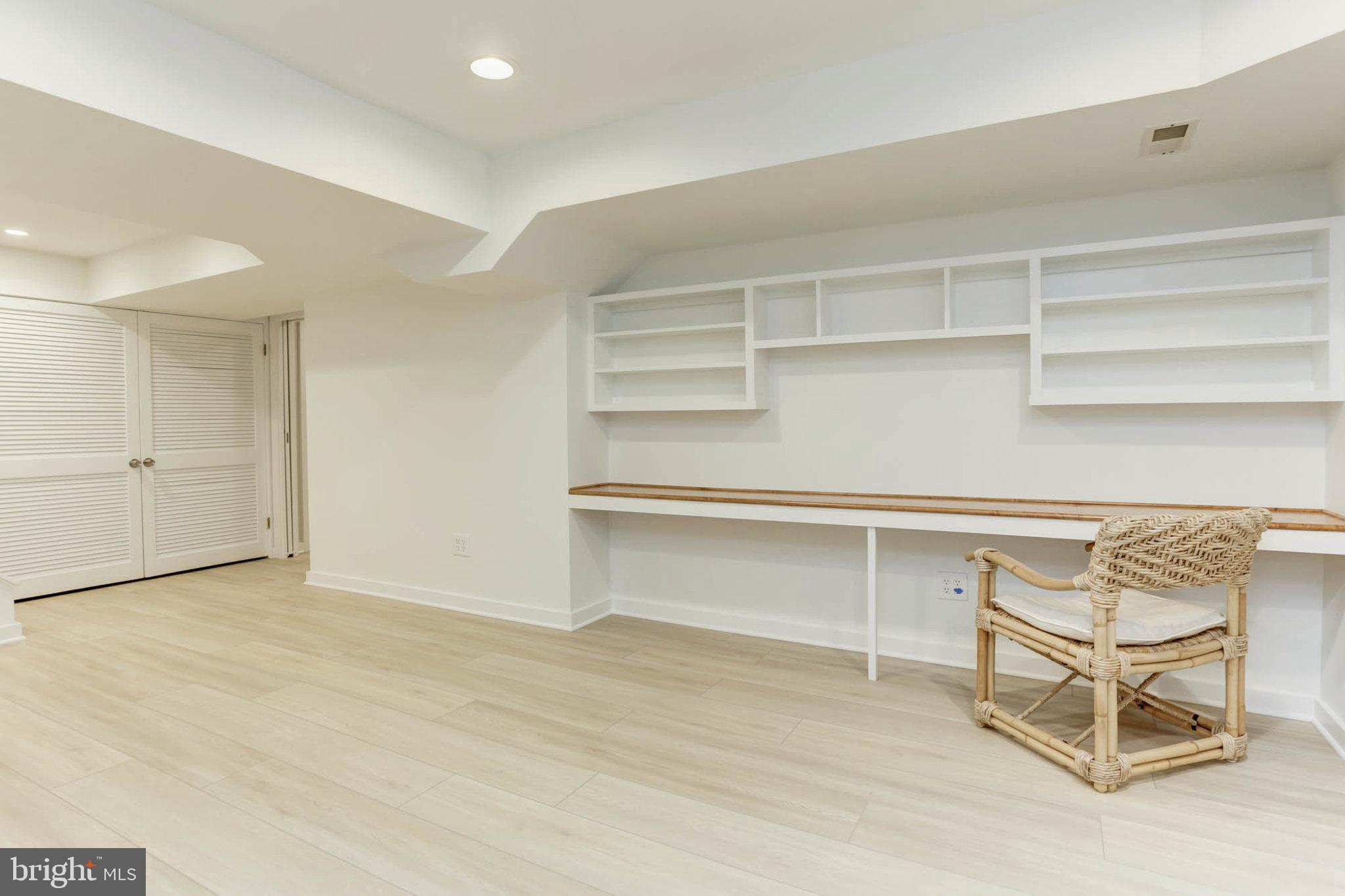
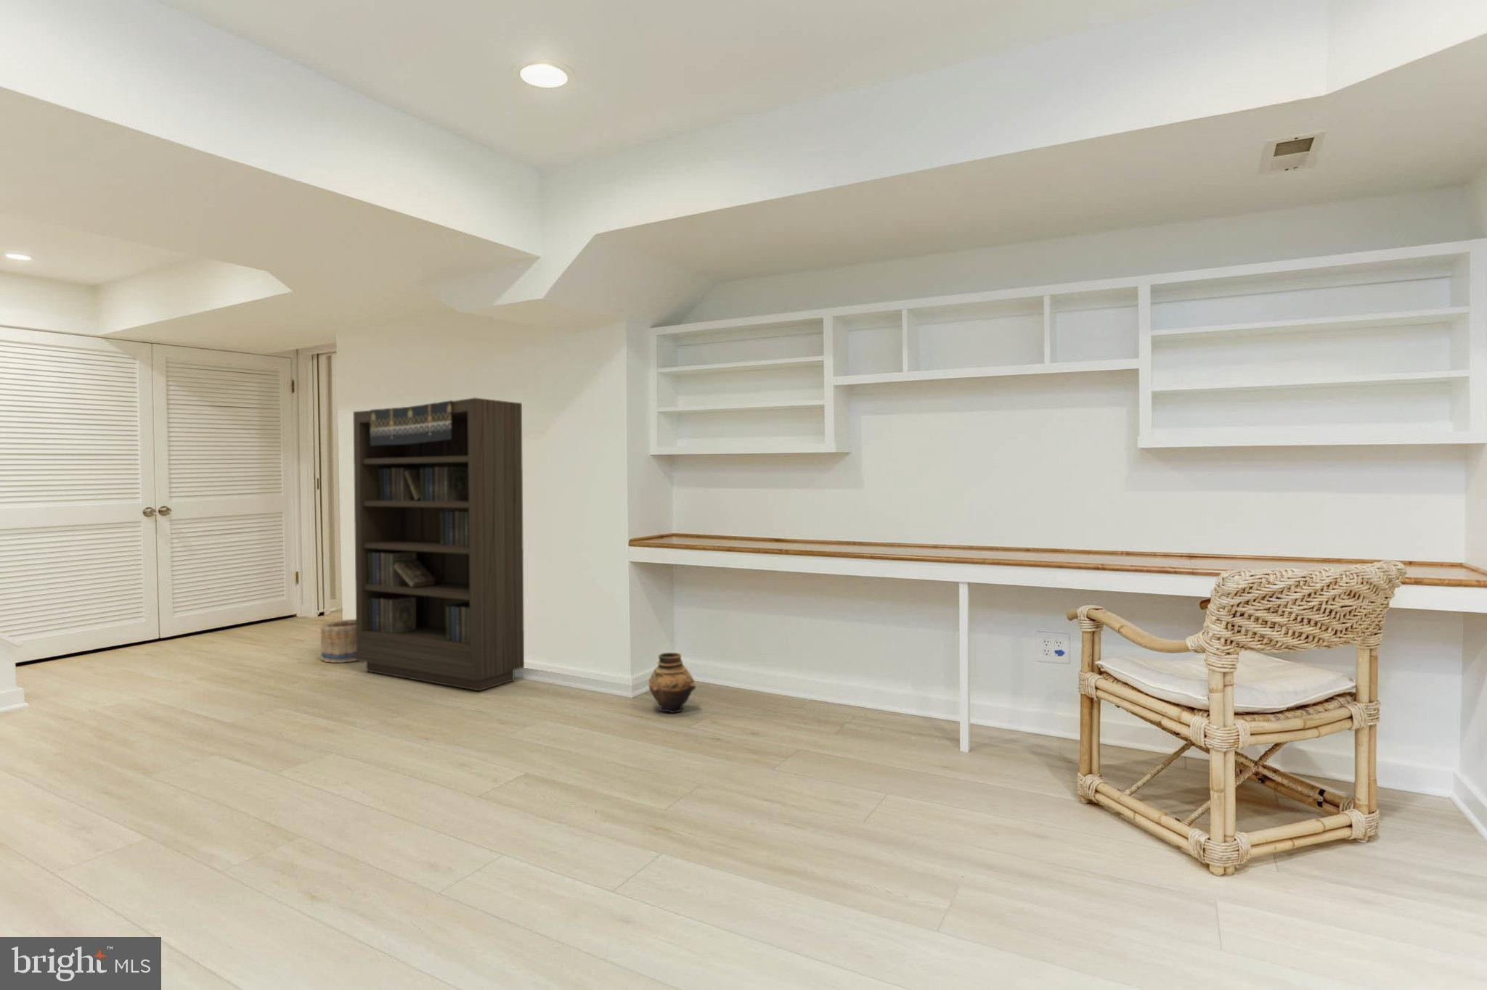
+ basket [320,619,357,664]
+ vase [648,652,697,714]
+ bookcase [353,397,525,692]
